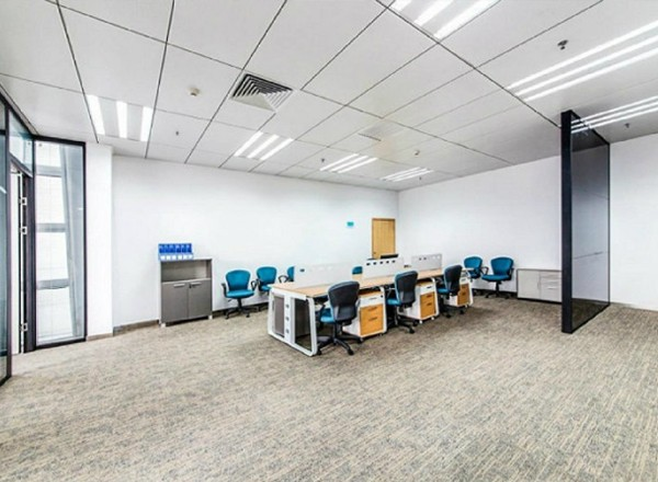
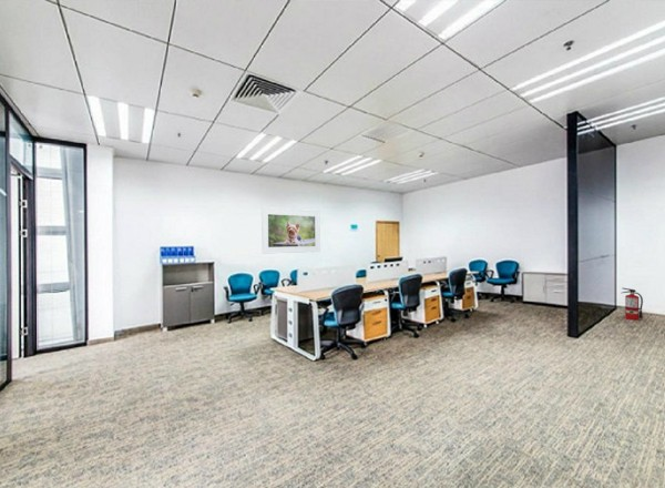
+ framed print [260,206,321,255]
+ fire extinguisher [620,287,644,321]
